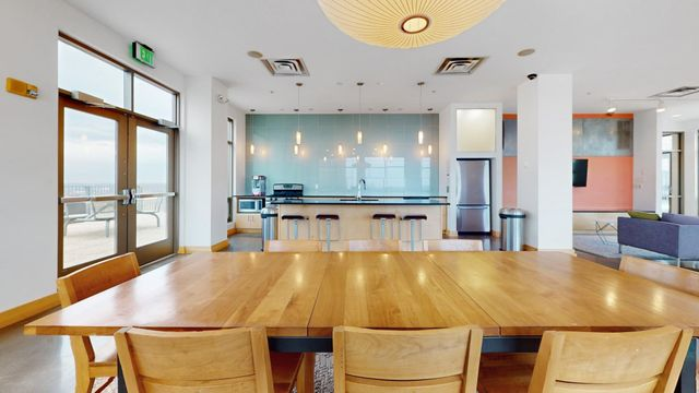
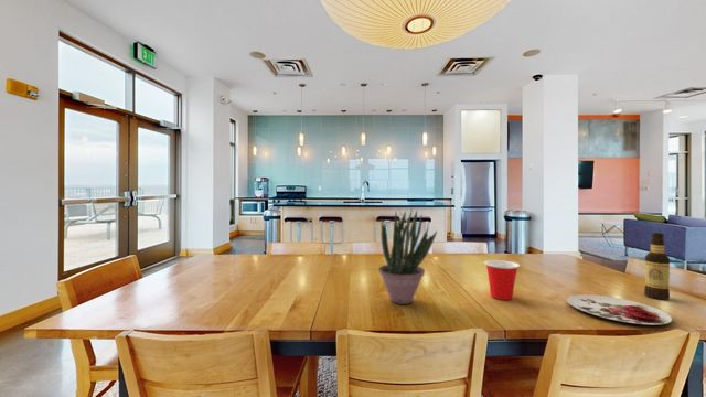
+ cup [483,259,521,301]
+ bottle [643,232,671,301]
+ potted plant [377,207,438,305]
+ plate [566,293,673,326]
